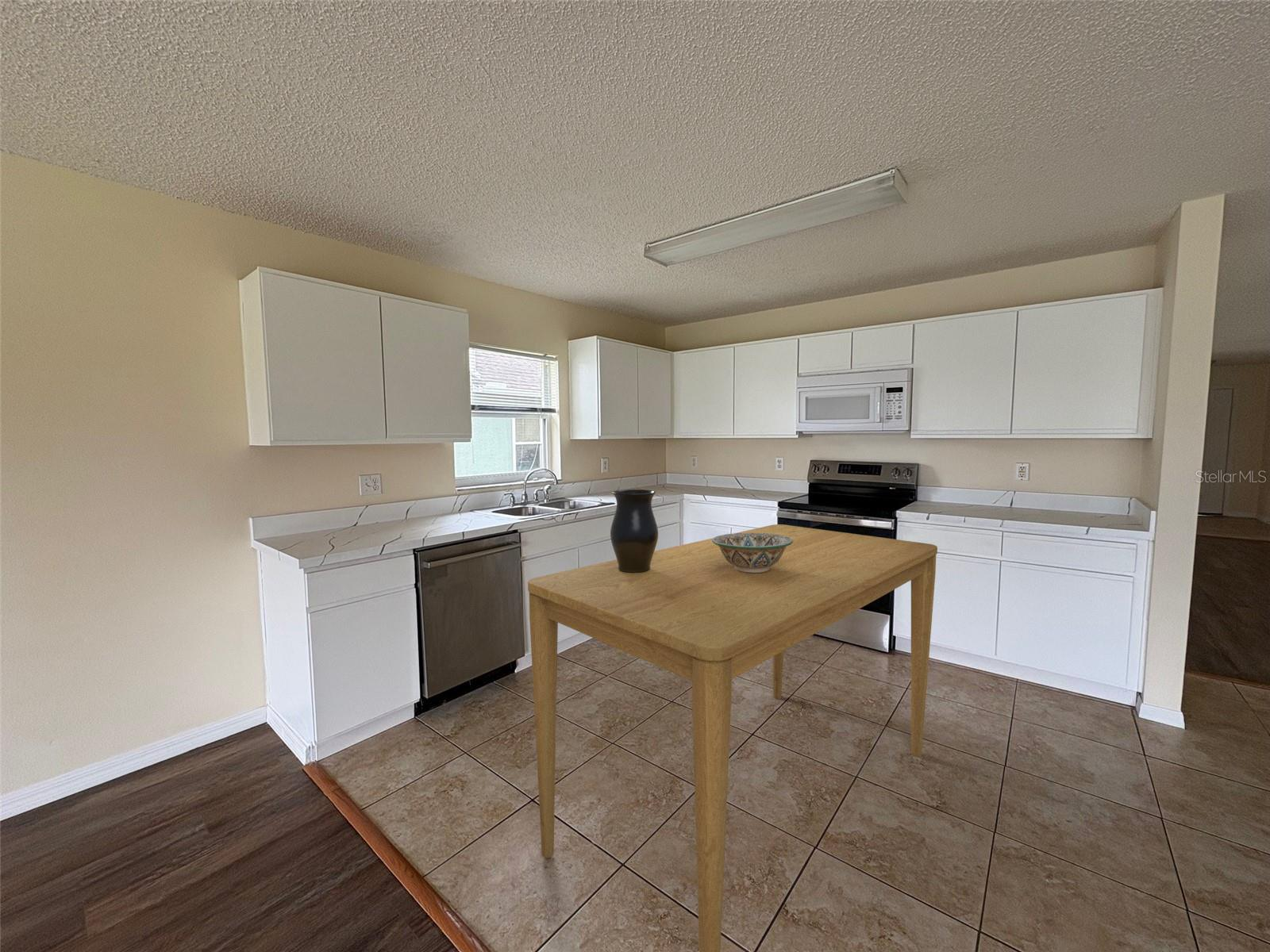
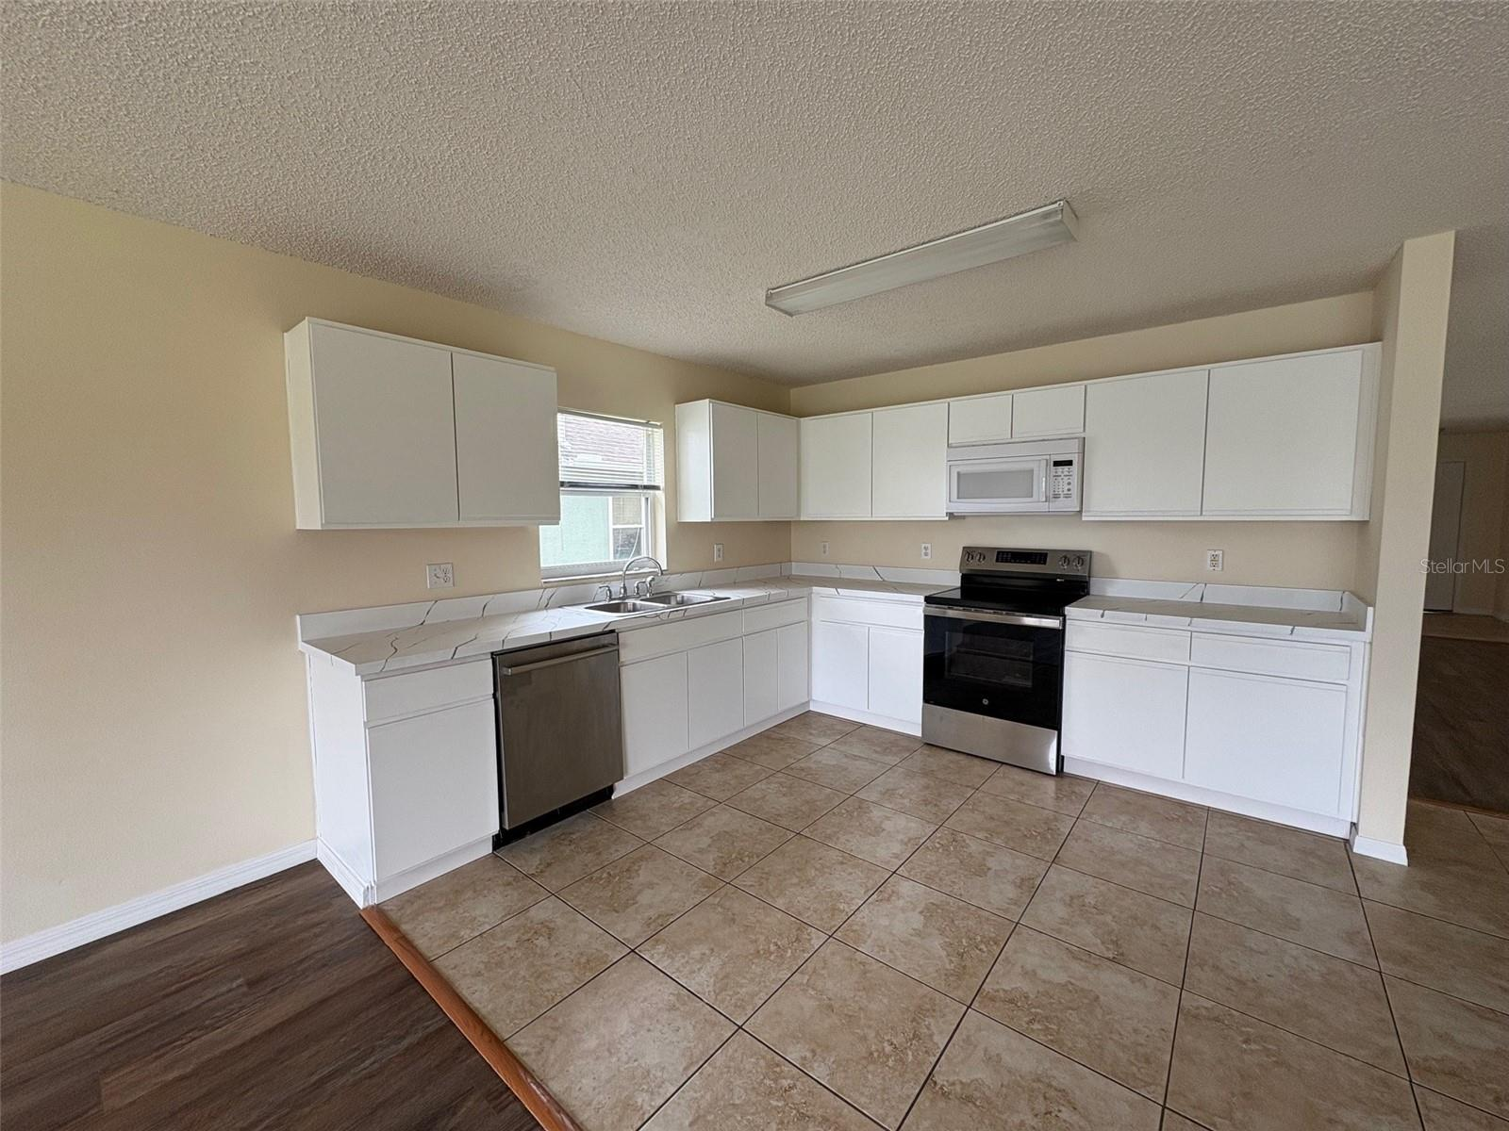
- vase [610,489,659,573]
- decorative bowl [712,532,793,573]
- dining table [527,524,938,952]
